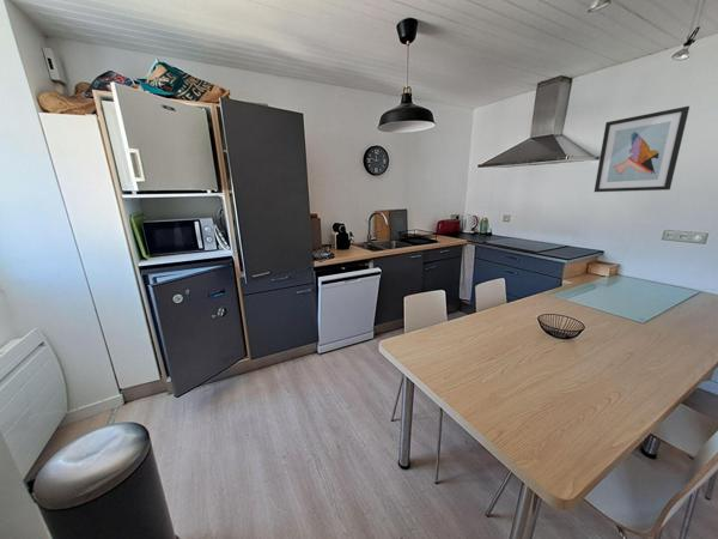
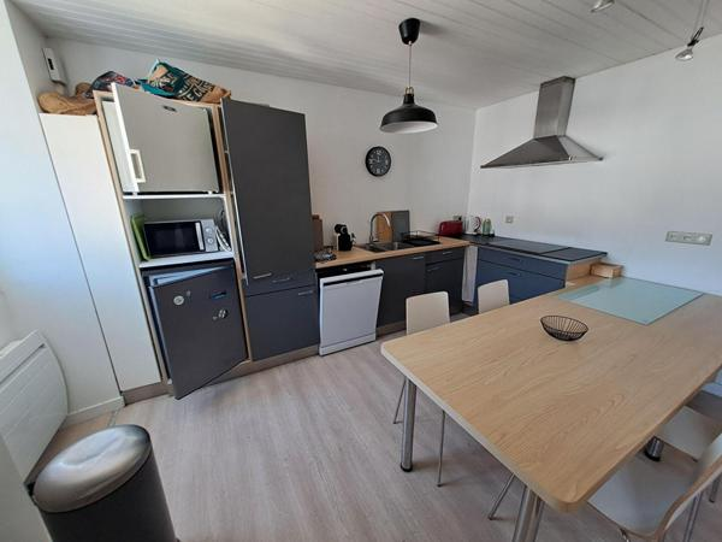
- wall art [594,105,690,193]
